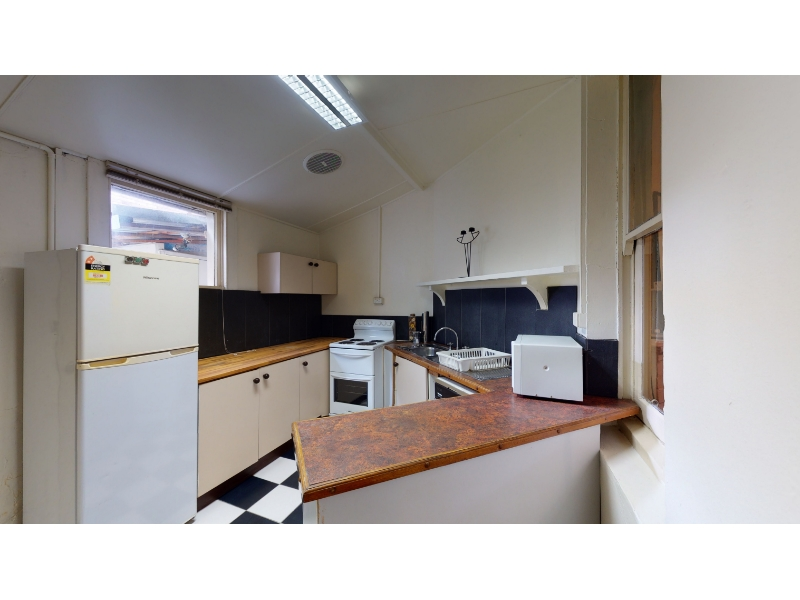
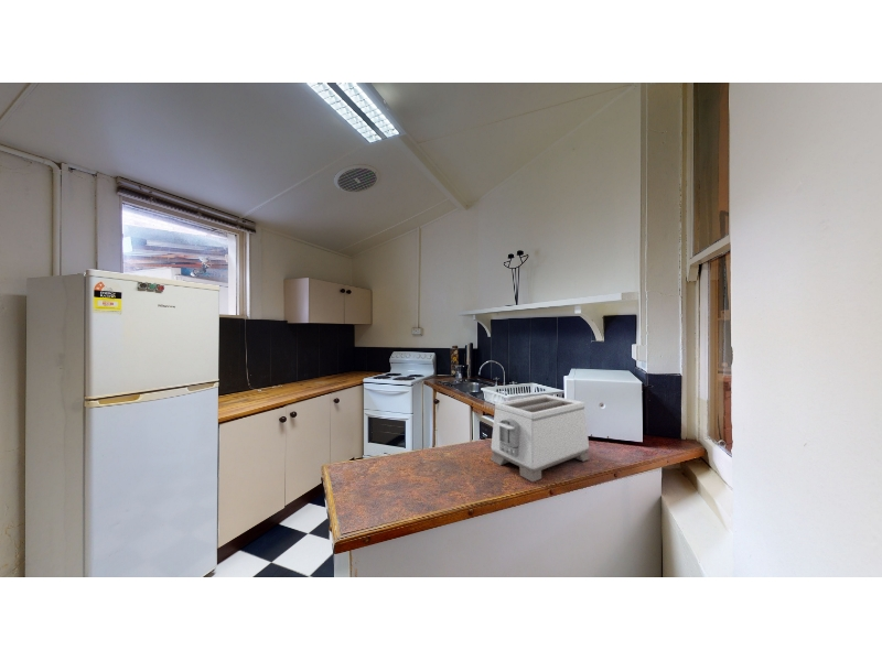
+ toaster [490,393,591,484]
